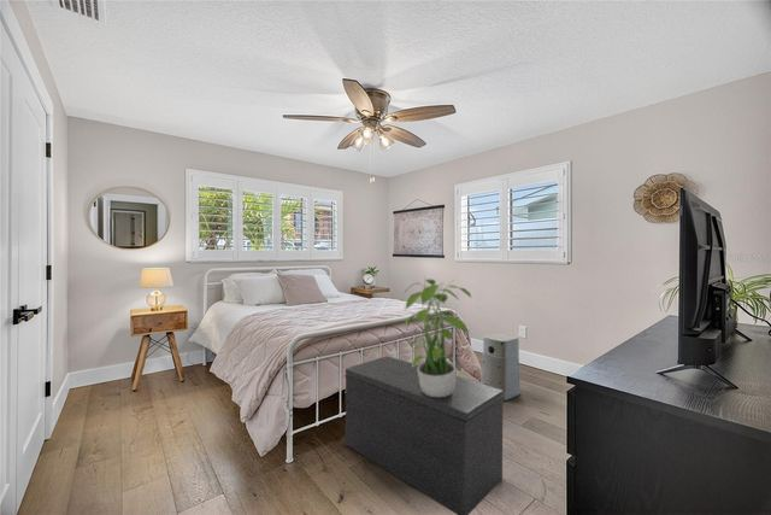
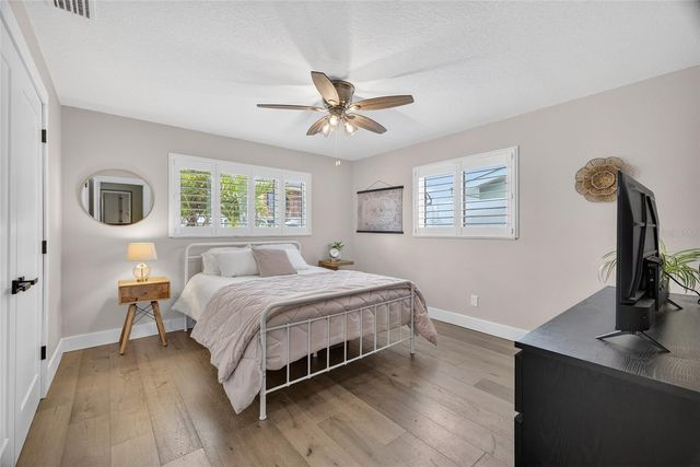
- bench [343,355,505,515]
- potted plant [402,276,473,397]
- air purifier [481,332,522,402]
